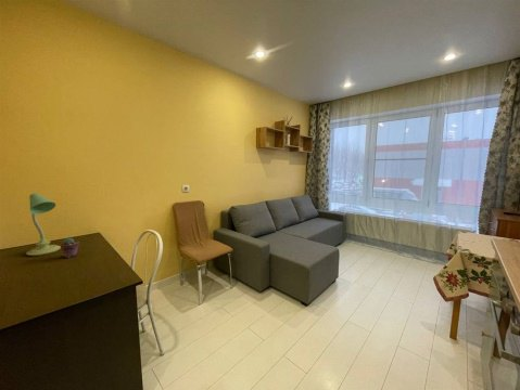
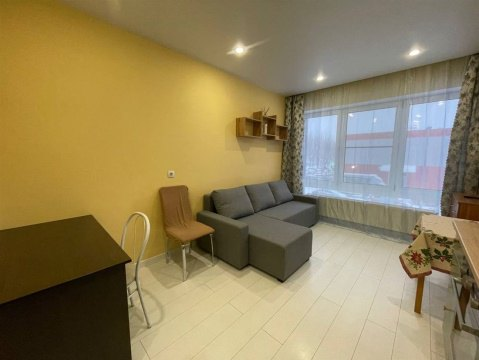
- table lamp [25,192,61,257]
- potted succulent [60,237,80,259]
